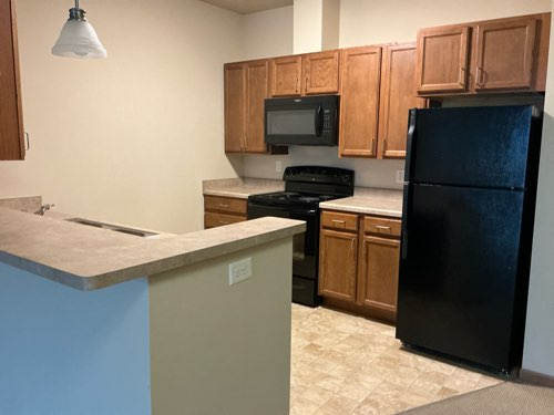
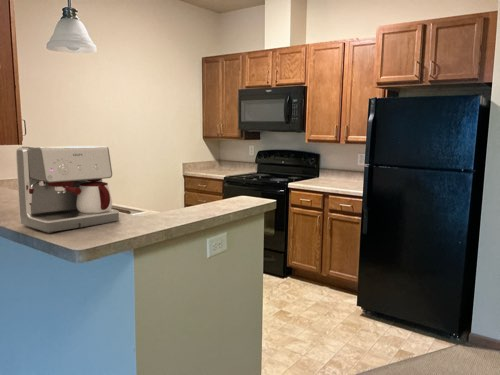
+ coffee maker [15,145,120,234]
